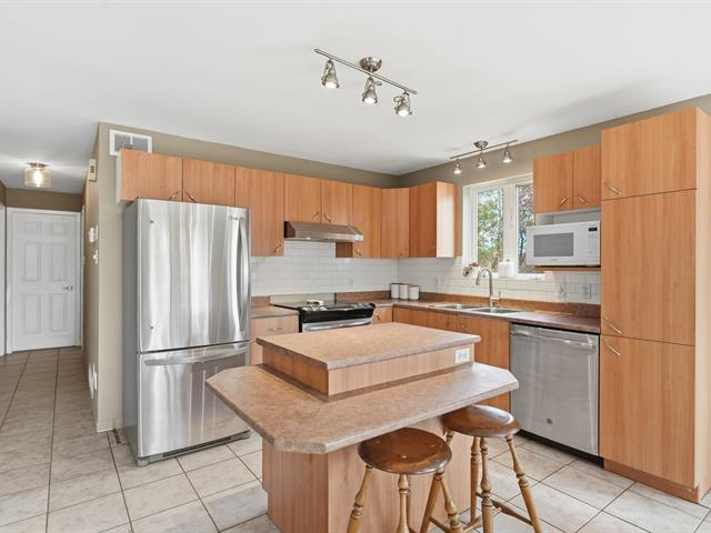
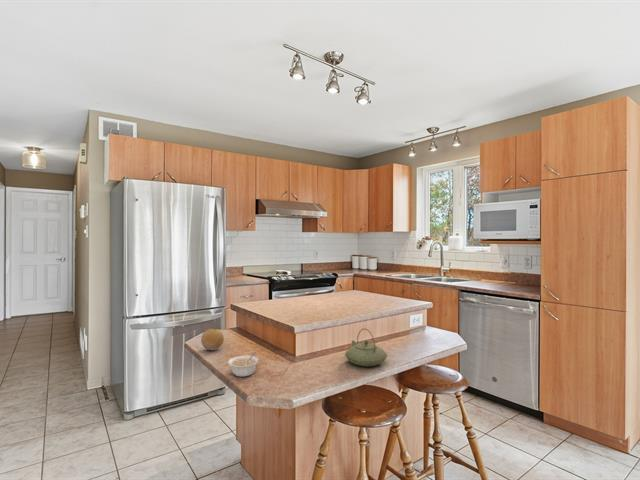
+ legume [227,351,260,378]
+ teapot [344,327,388,368]
+ fruit [200,328,225,351]
